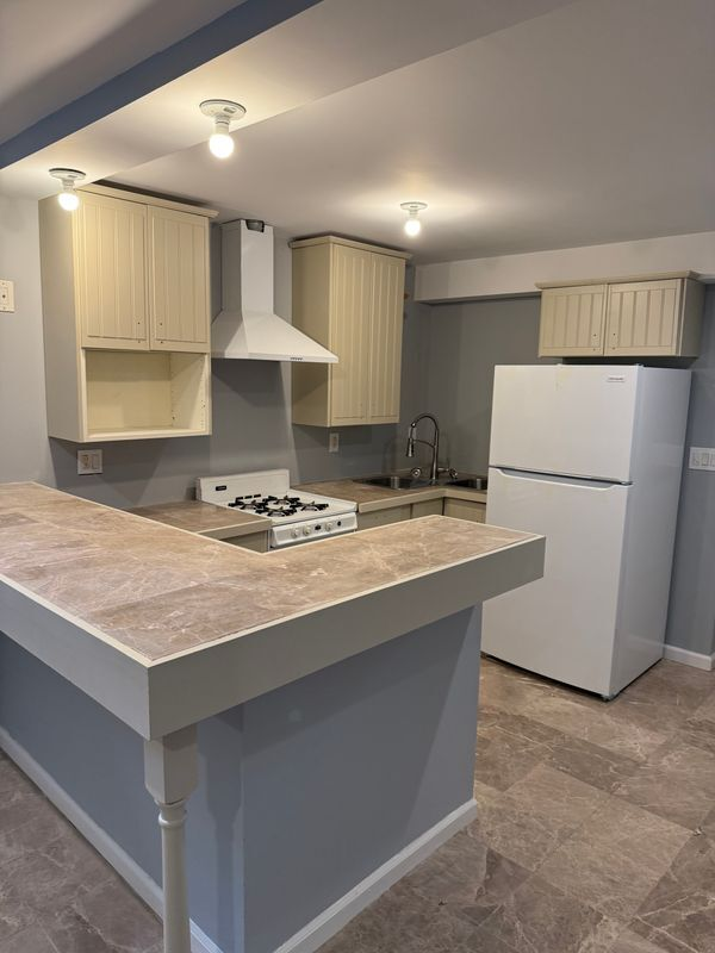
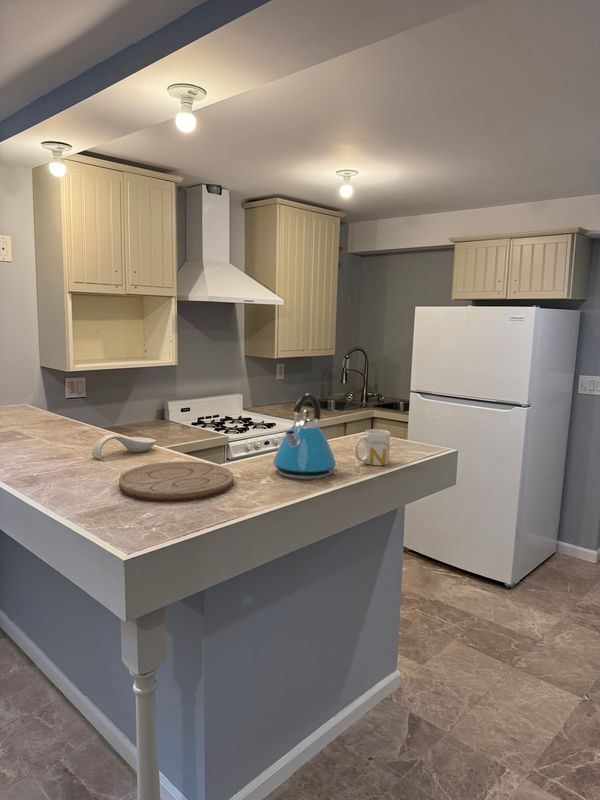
+ spoon rest [91,434,157,460]
+ kettle [272,393,337,481]
+ mug [354,428,391,466]
+ cutting board [118,461,234,503]
